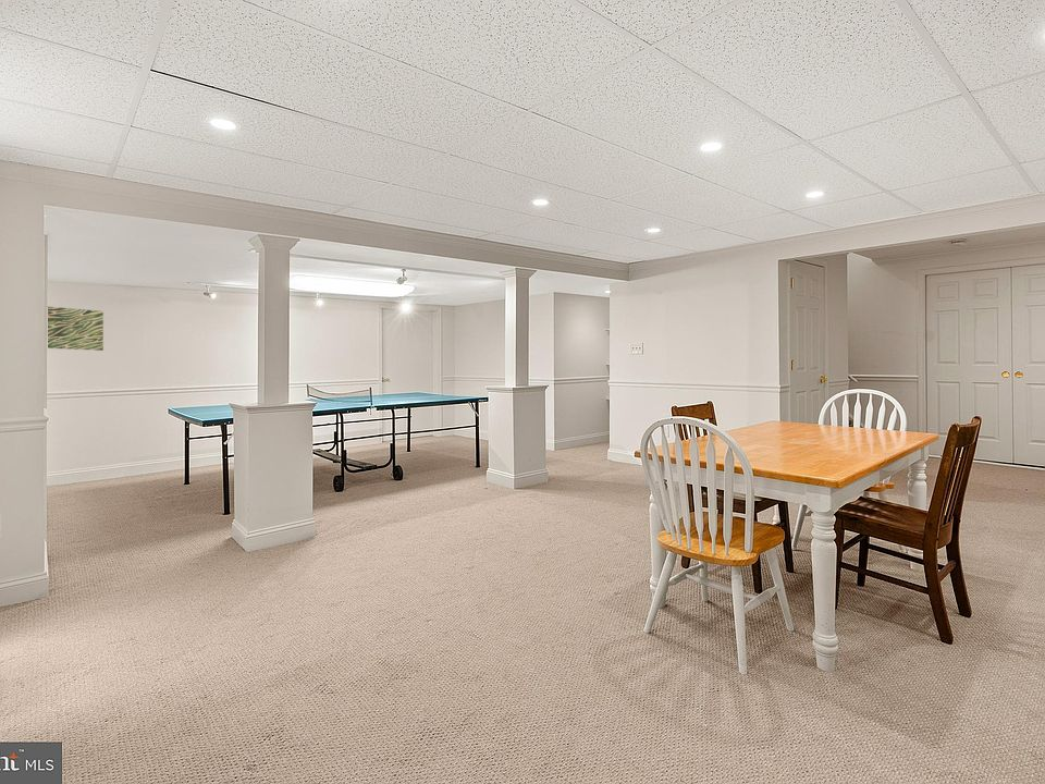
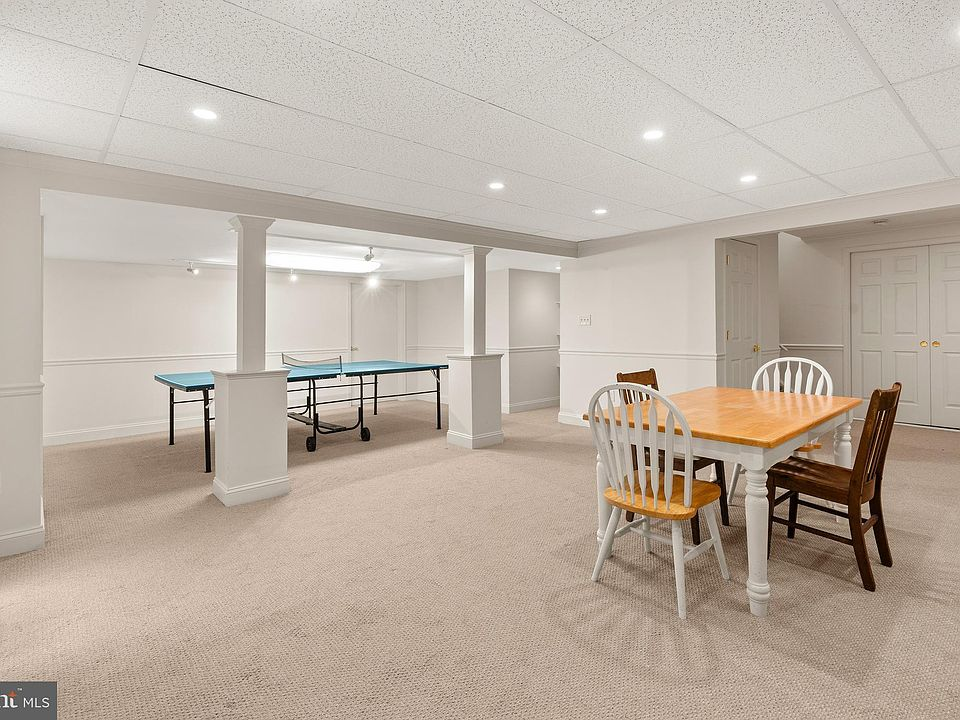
- wall art [47,306,104,352]
